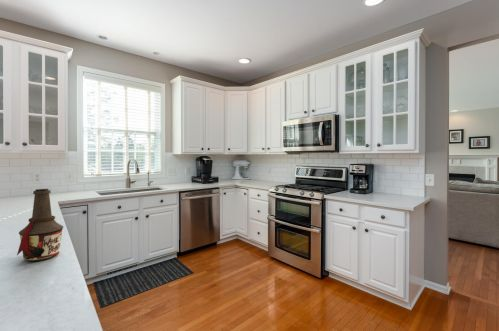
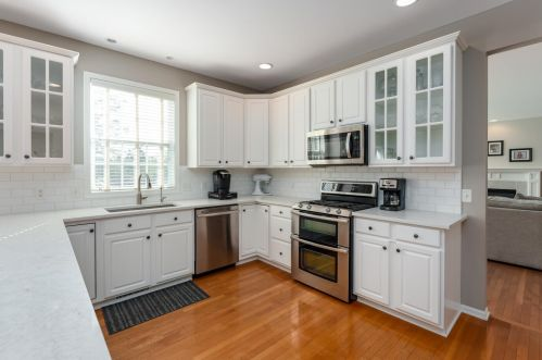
- bottle [16,188,64,262]
